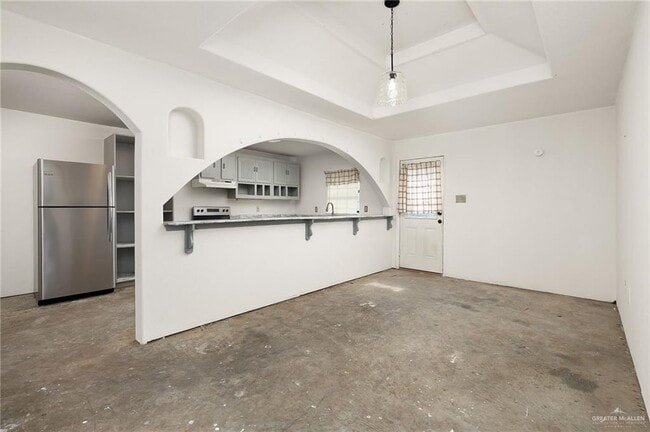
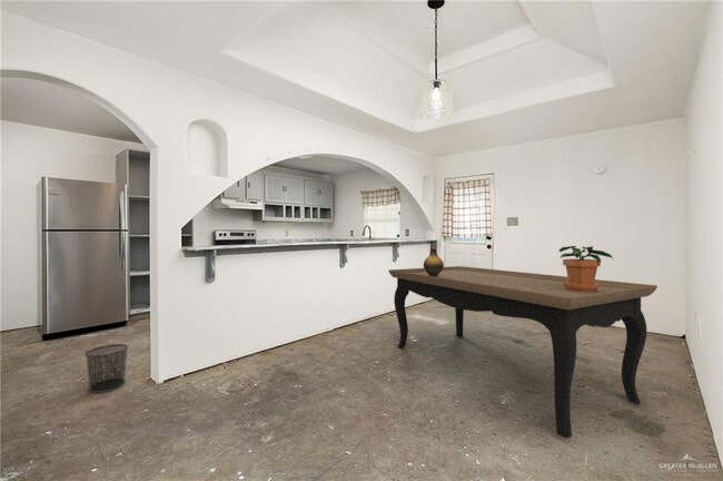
+ potted plant [558,245,615,293]
+ ceramic jug [423,244,445,277]
+ dining table [387,265,658,439]
+ waste bin [83,343,129,394]
